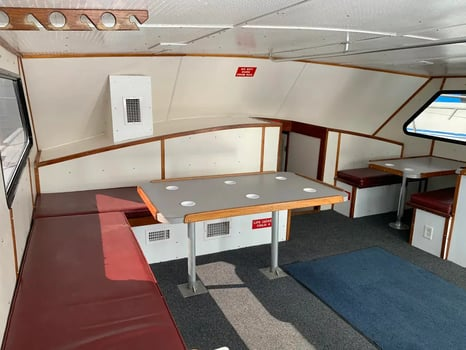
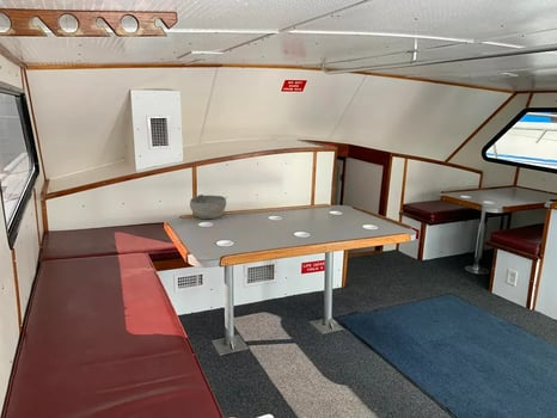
+ bowl [189,193,227,220]
